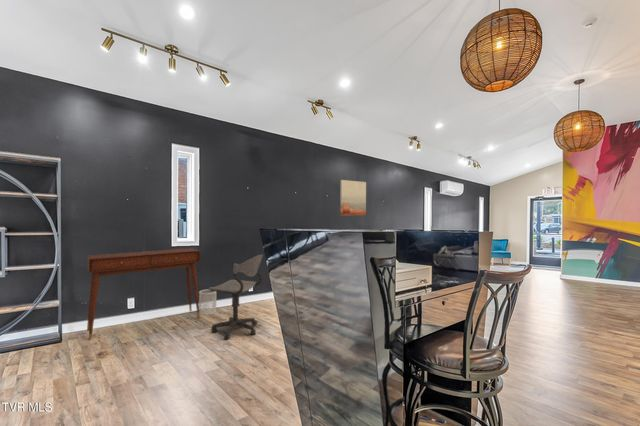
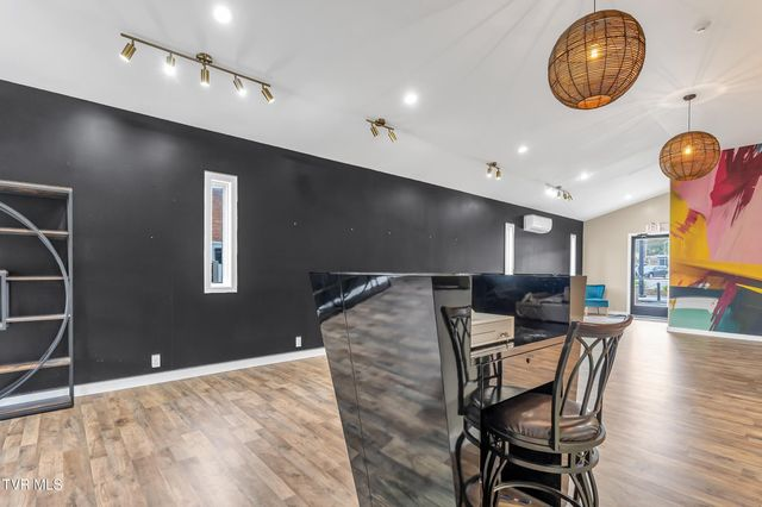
- desk [86,247,201,341]
- wall art [339,179,367,216]
- wastebasket [198,288,218,315]
- office chair [207,253,264,341]
